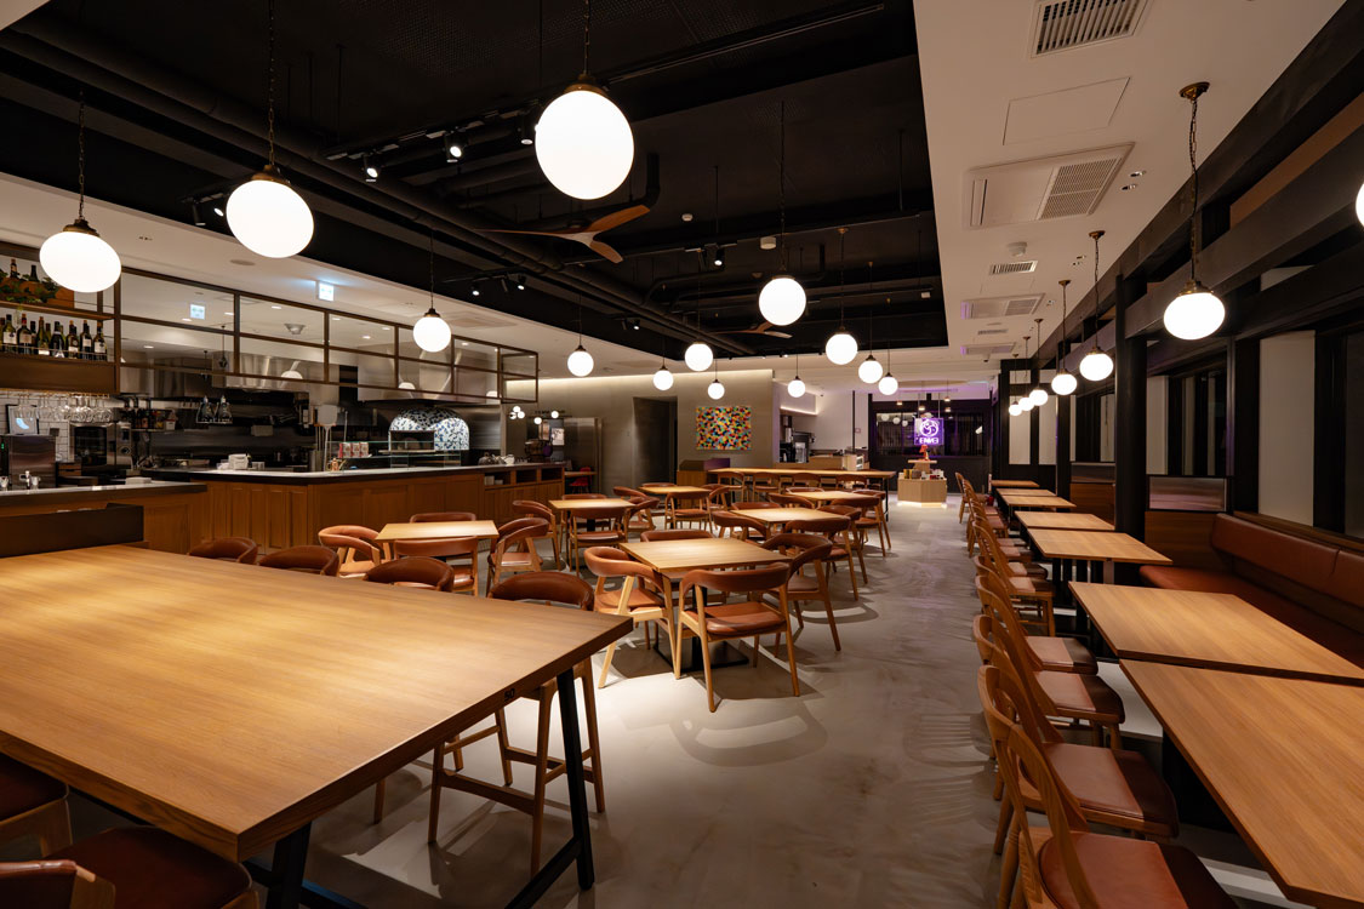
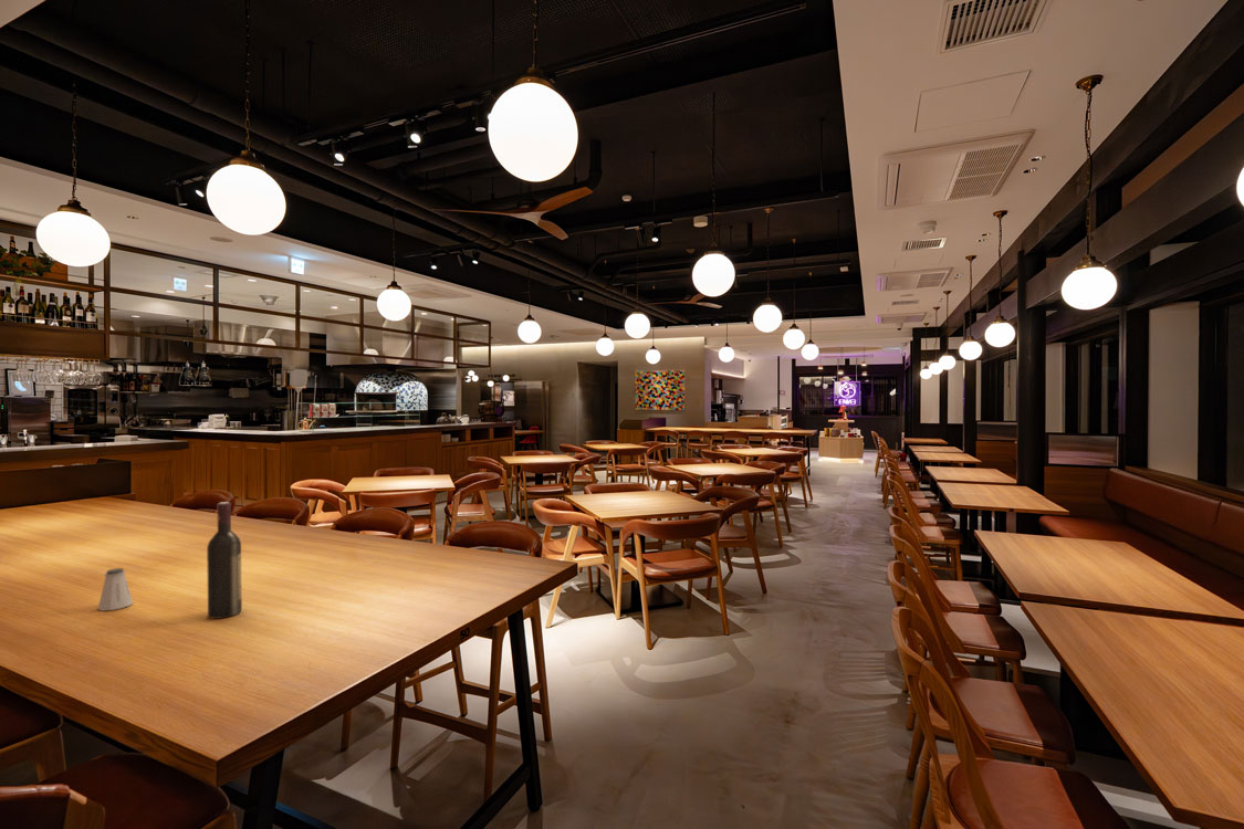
+ wine bottle [206,501,243,620]
+ saltshaker [97,567,134,611]
